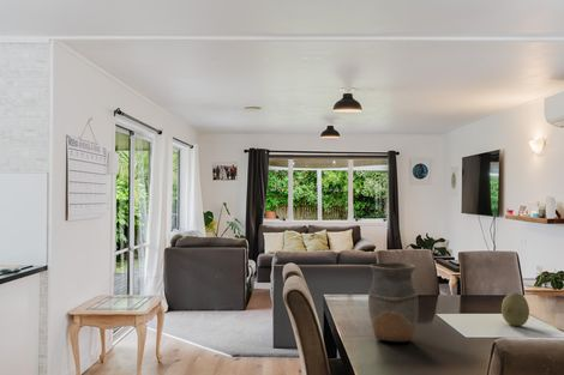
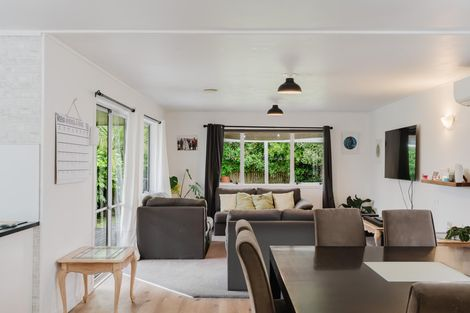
- vase [367,261,420,343]
- fruit [500,291,530,327]
